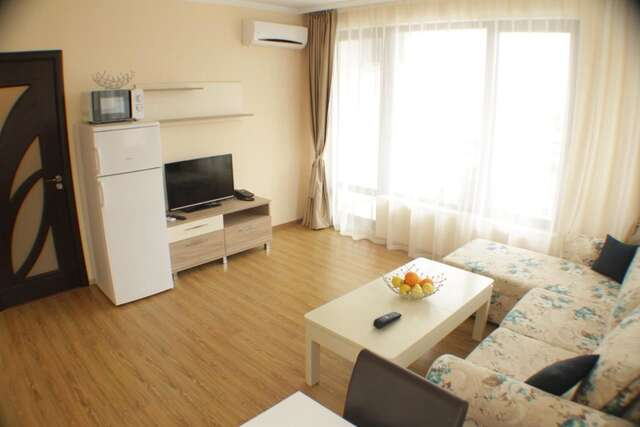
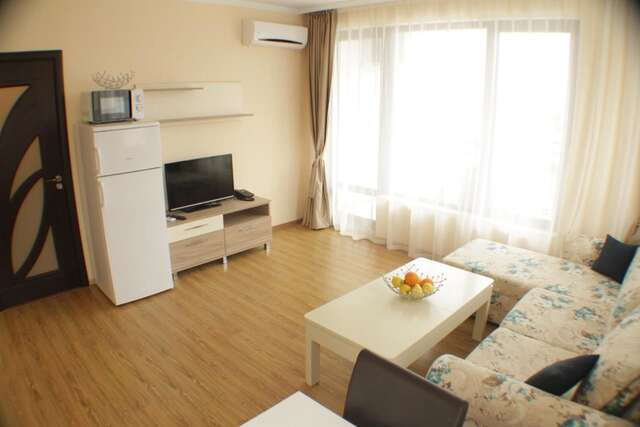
- remote control [372,311,403,329]
